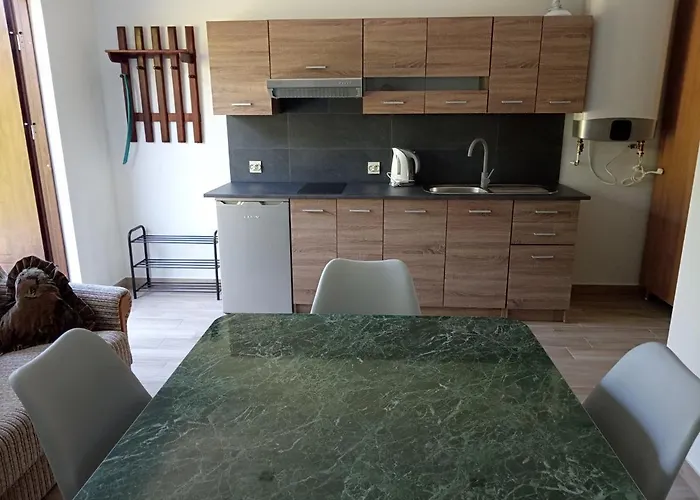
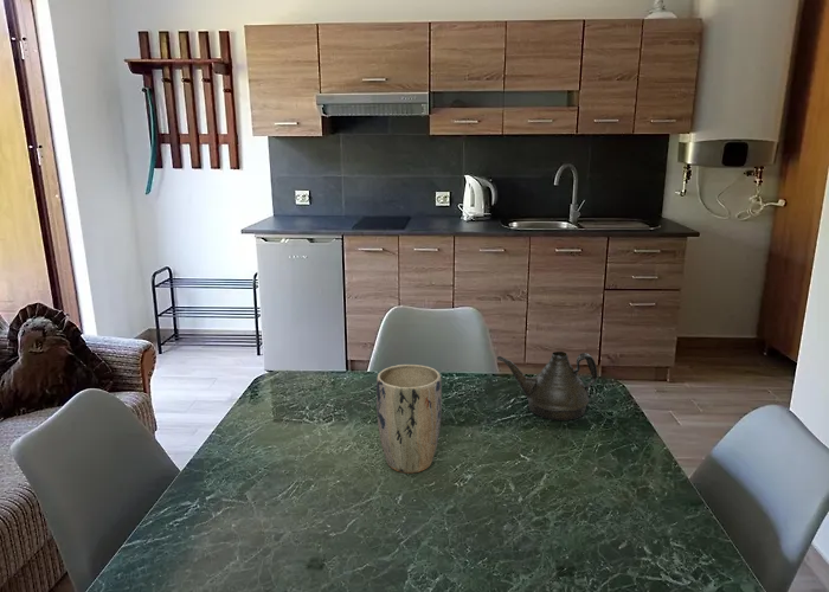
+ teapot [496,350,598,422]
+ plant pot [375,363,443,475]
